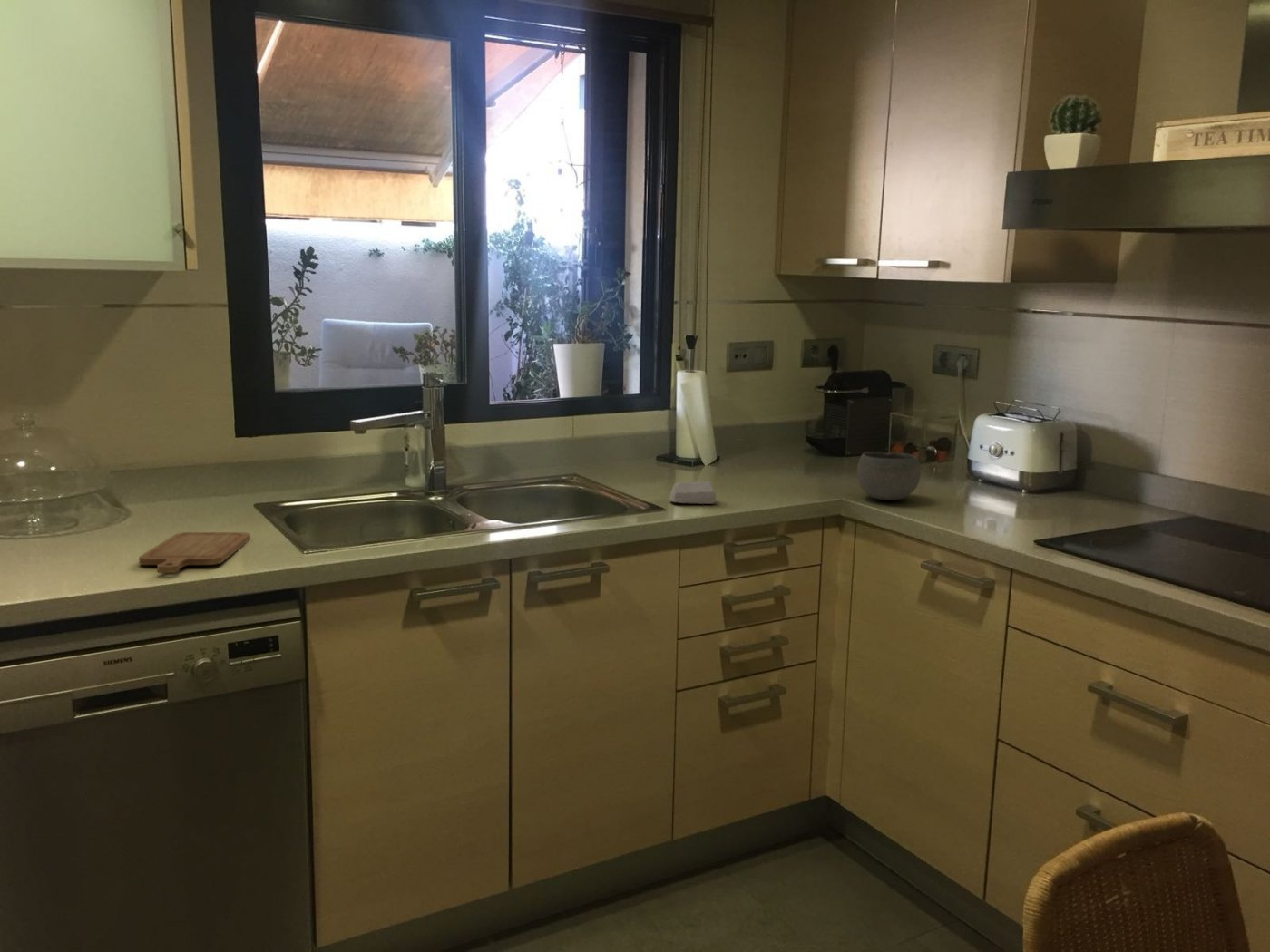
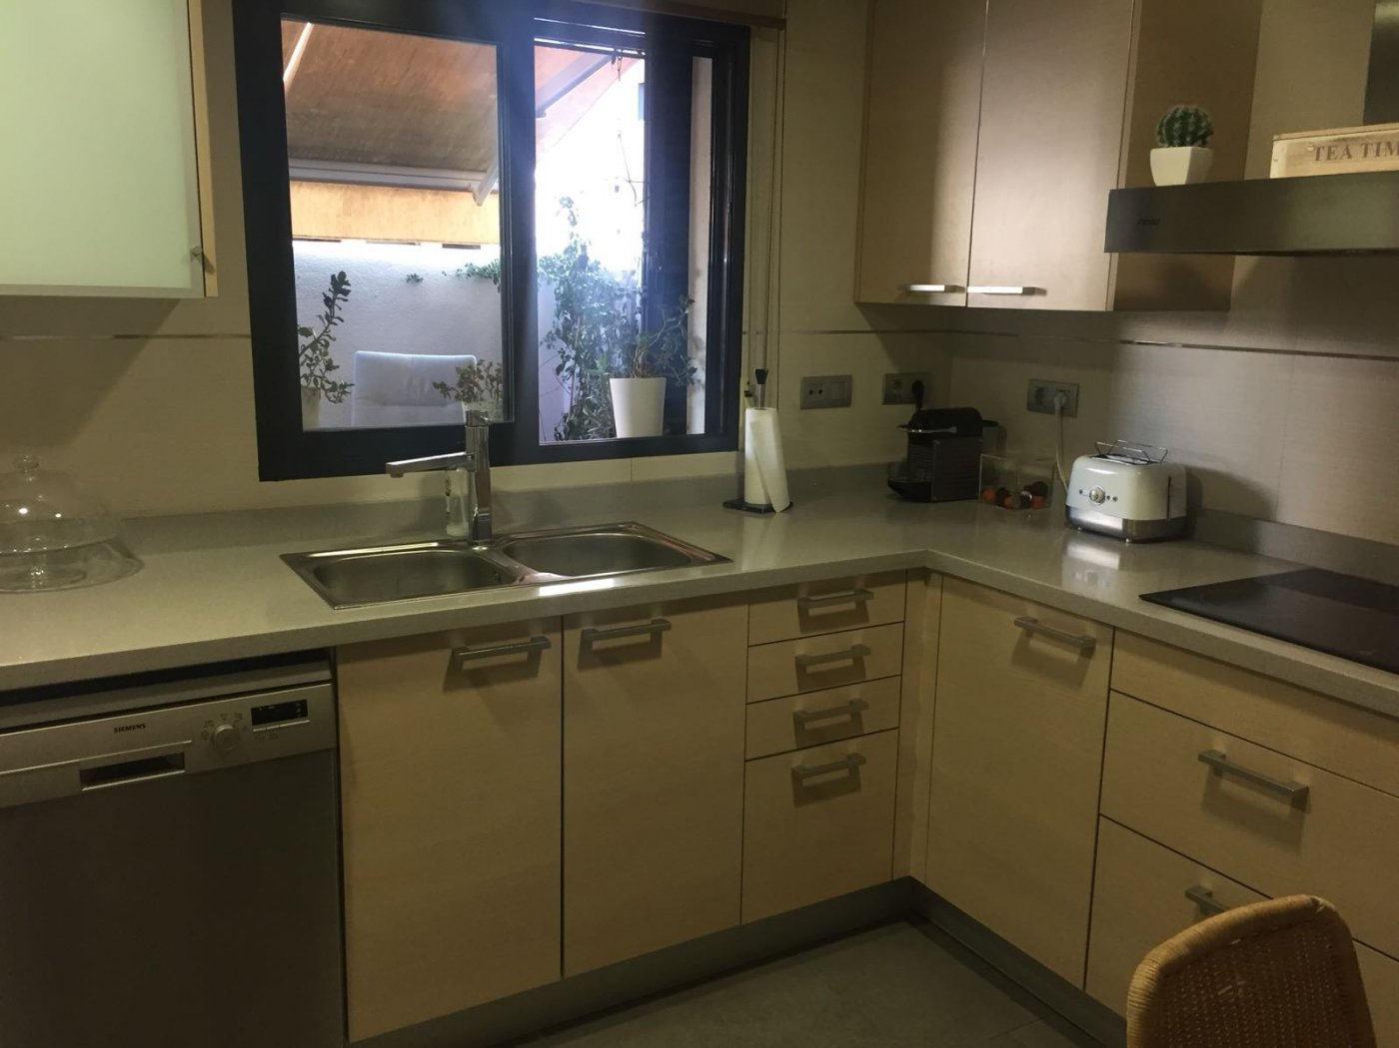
- soap bar [669,480,717,505]
- bowl [856,451,922,501]
- chopping board [138,531,251,574]
